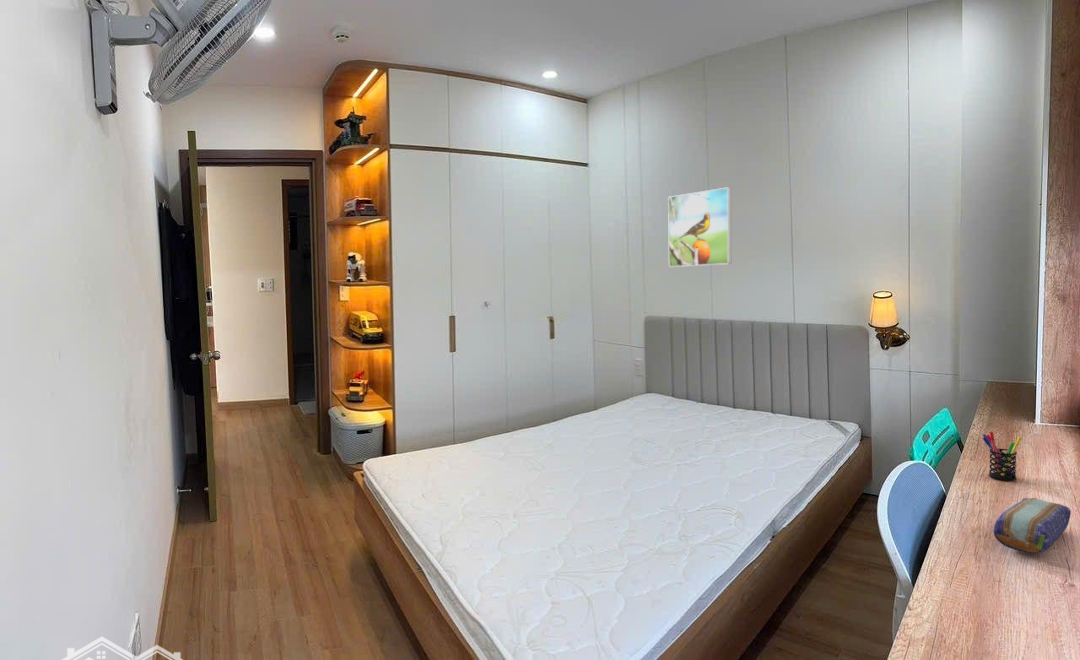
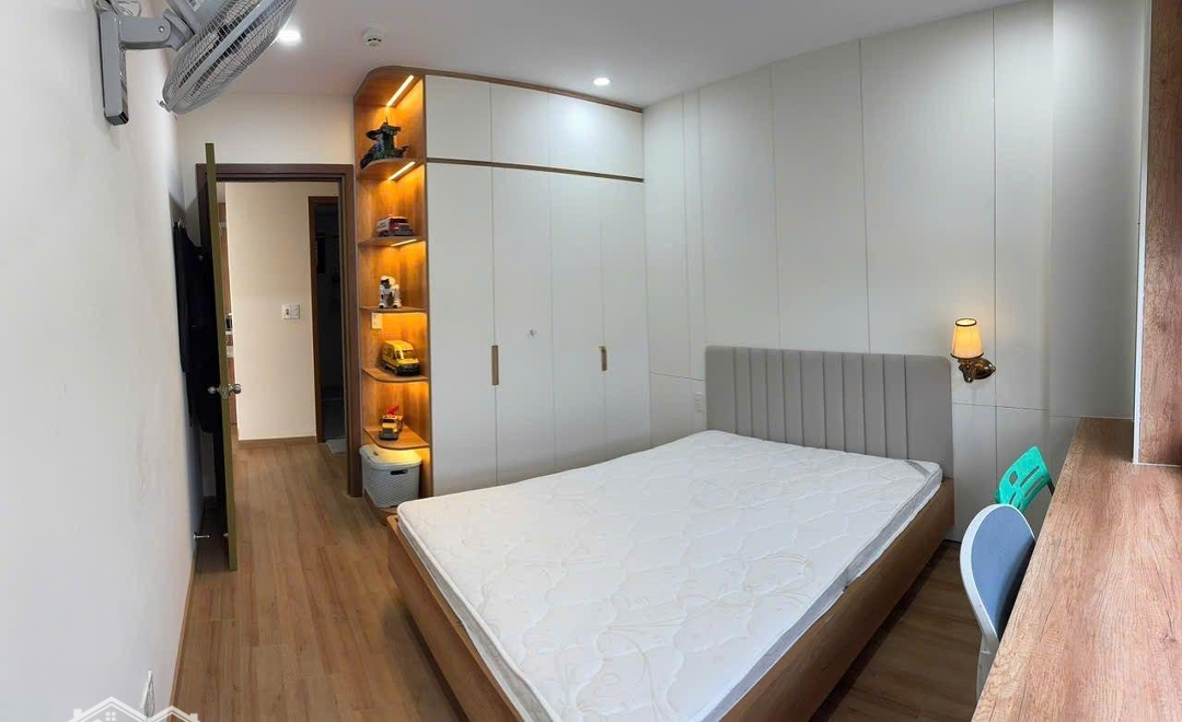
- pencil case [993,497,1072,555]
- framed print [667,186,732,268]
- pen holder [981,431,1023,481]
